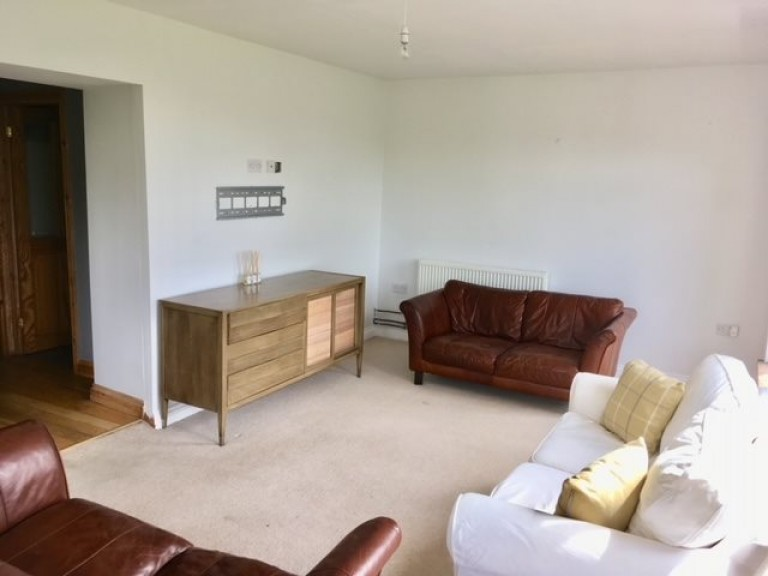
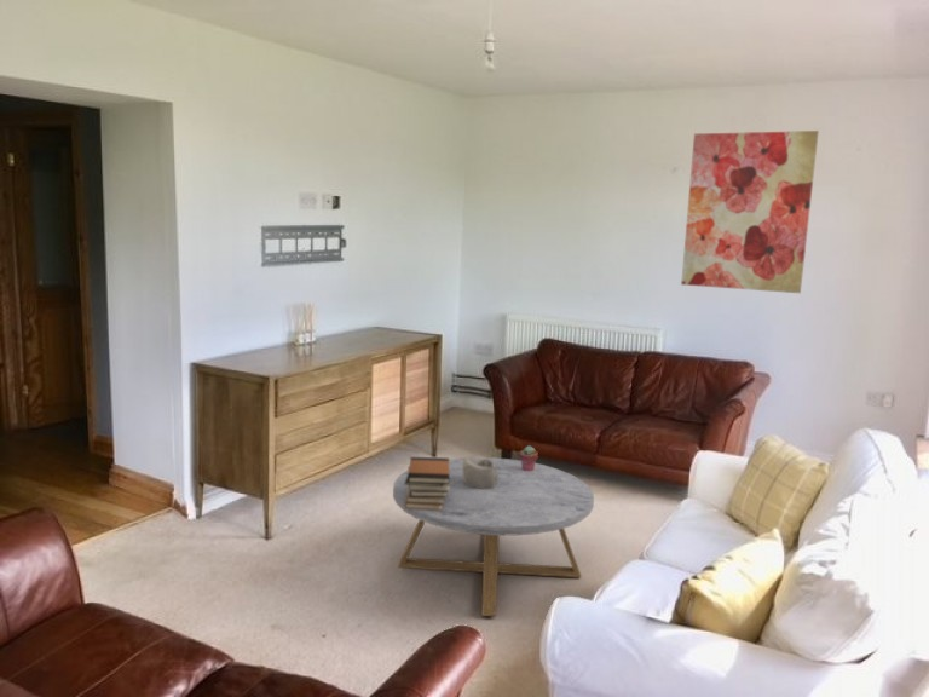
+ book stack [404,456,450,511]
+ potted succulent [518,444,539,471]
+ wall art [680,129,820,294]
+ decorative bowl [462,455,498,489]
+ coffee table [392,456,595,617]
